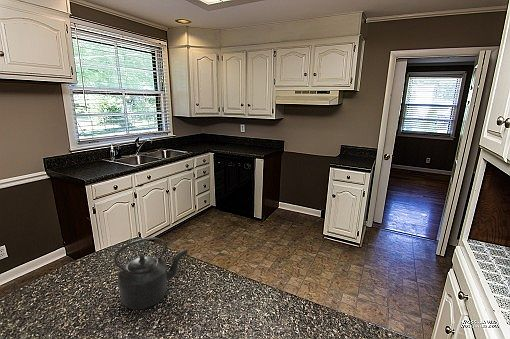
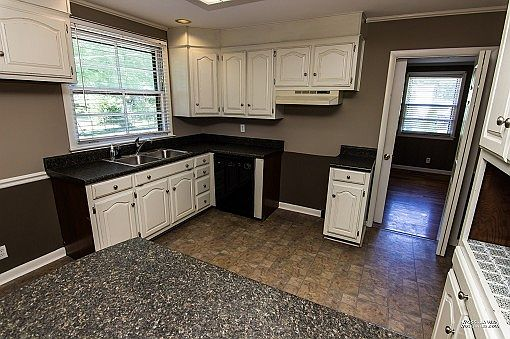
- kettle [113,236,189,310]
